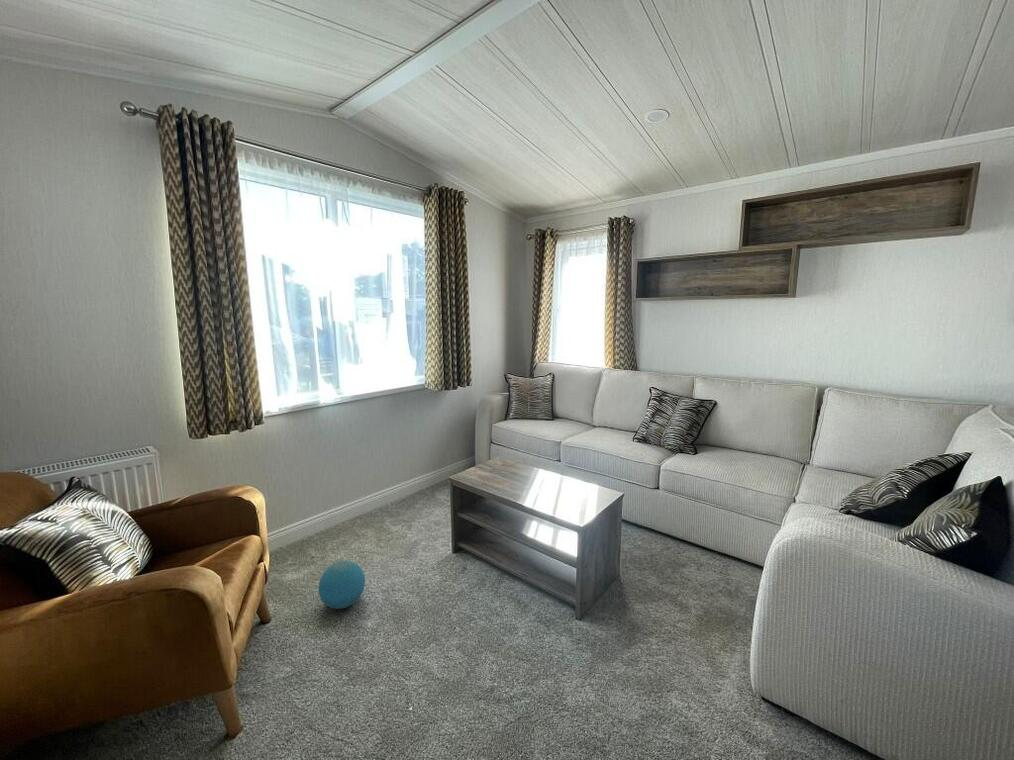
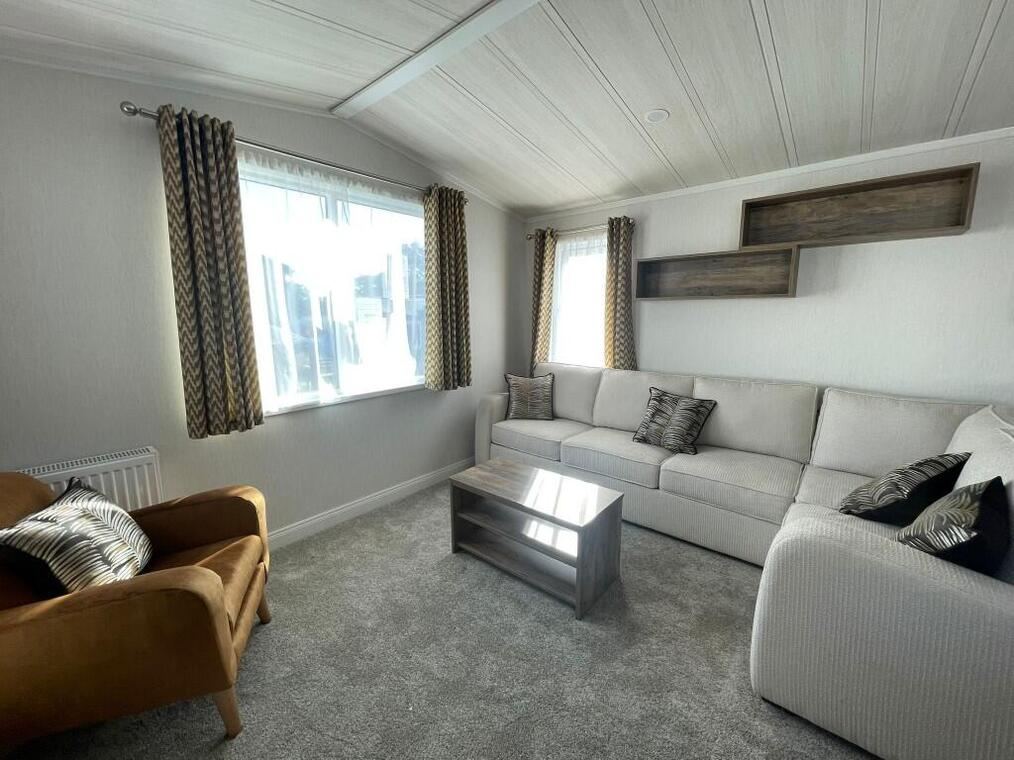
- ball [318,560,366,610]
